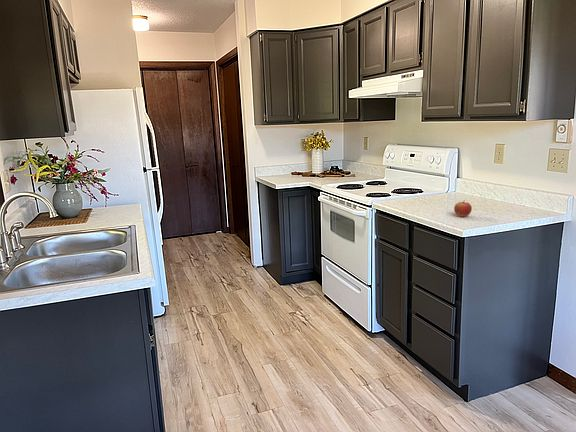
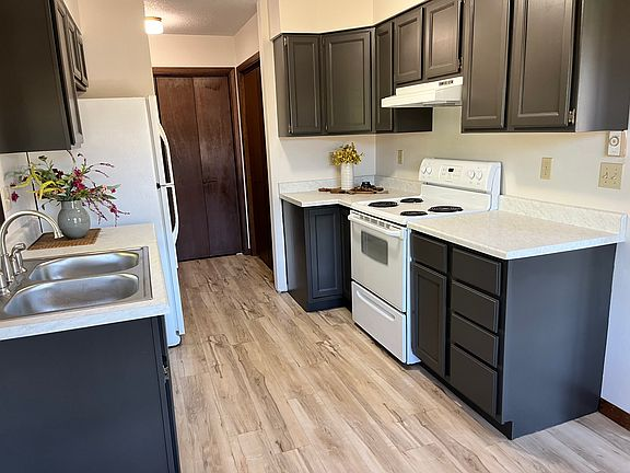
- apple [453,199,473,218]
